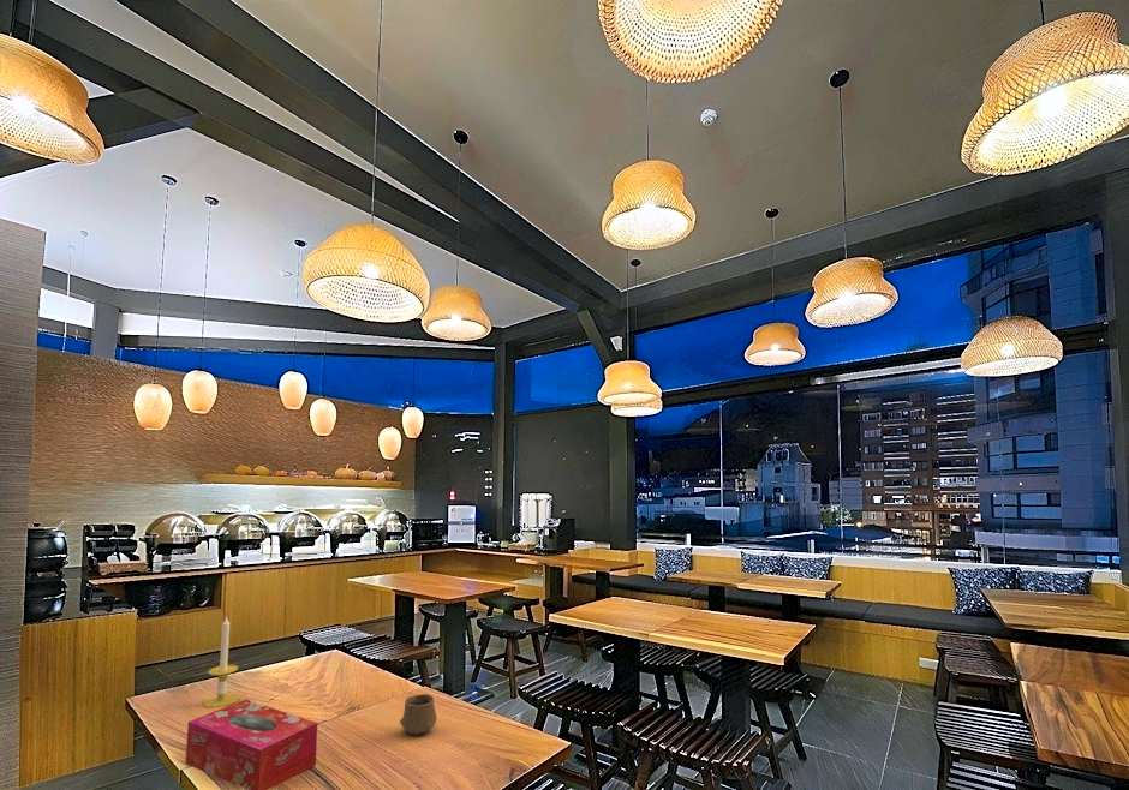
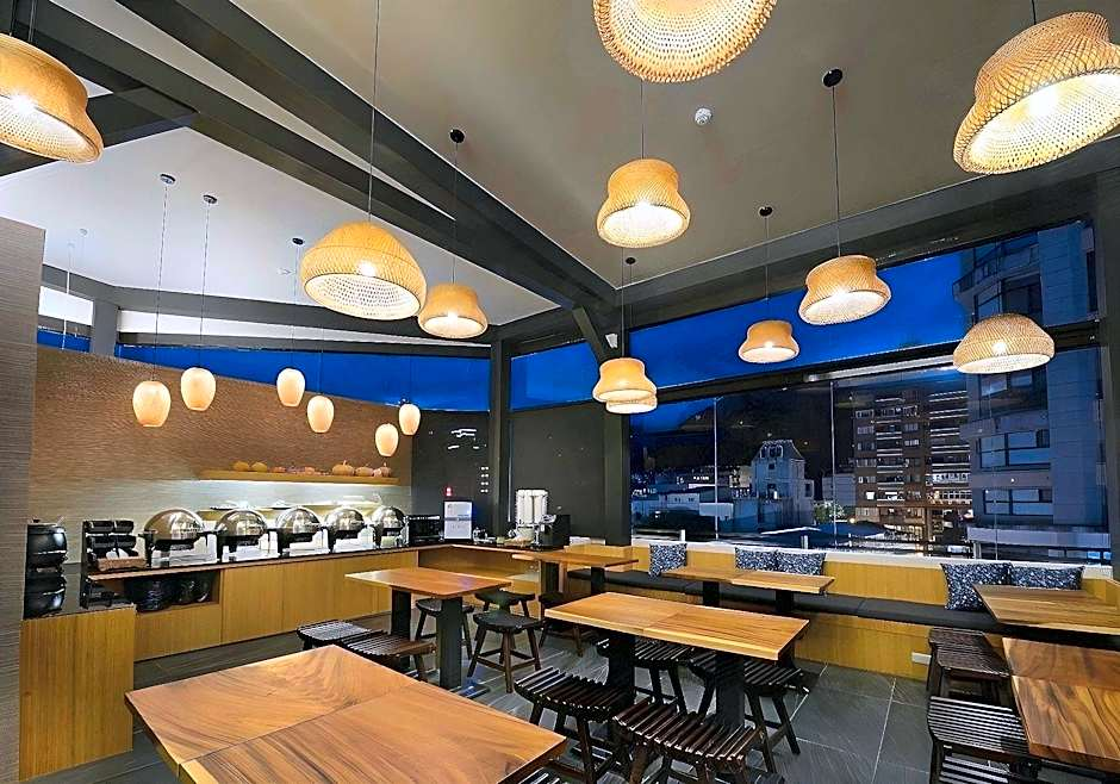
- candle [203,615,240,708]
- cup [399,693,437,736]
- tissue box [184,699,318,790]
